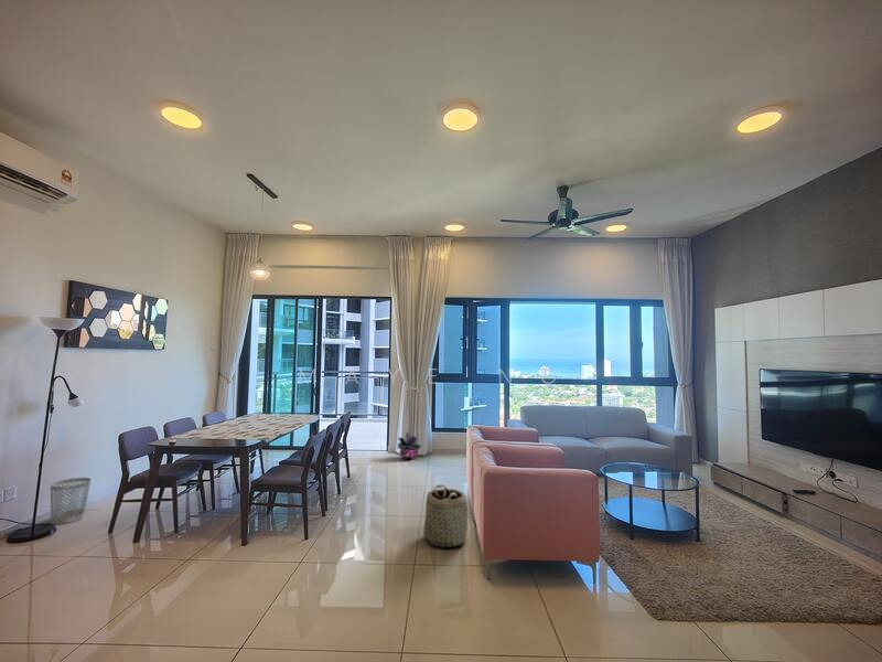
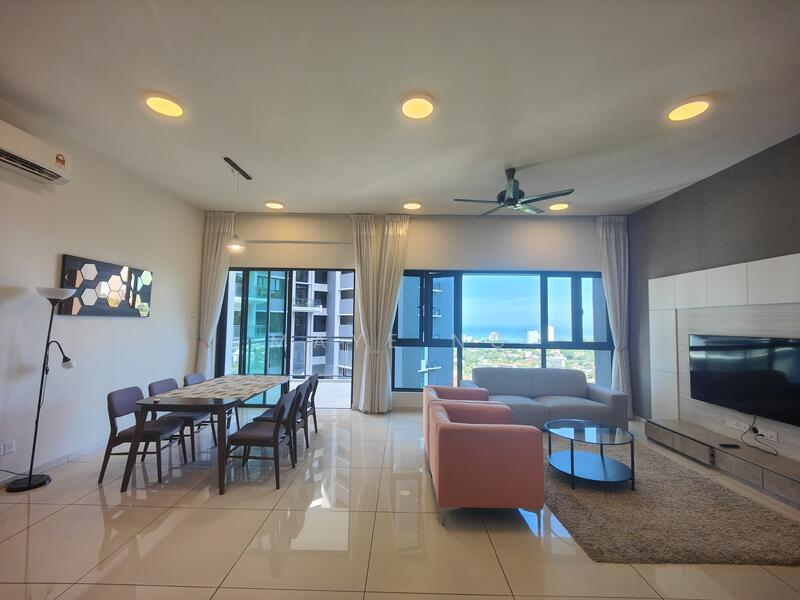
- basket [422,483,470,548]
- wastebasket [50,477,92,525]
- potted plant [397,431,422,460]
